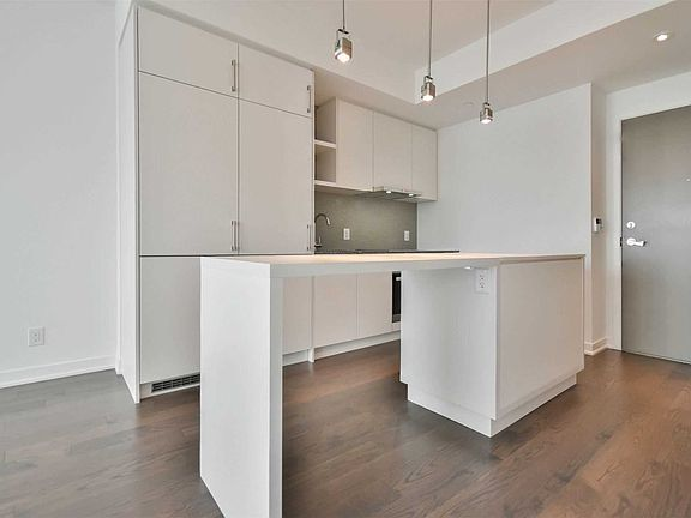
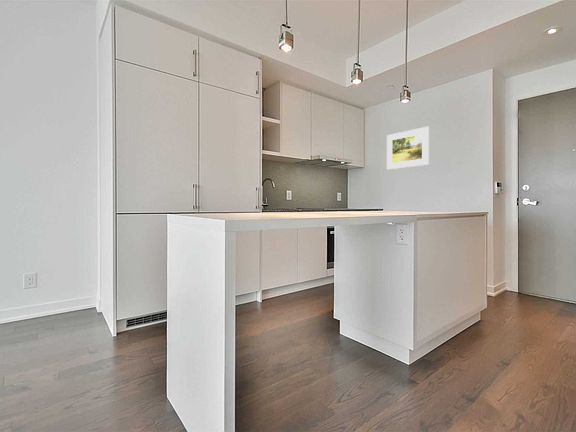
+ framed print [386,126,430,170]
